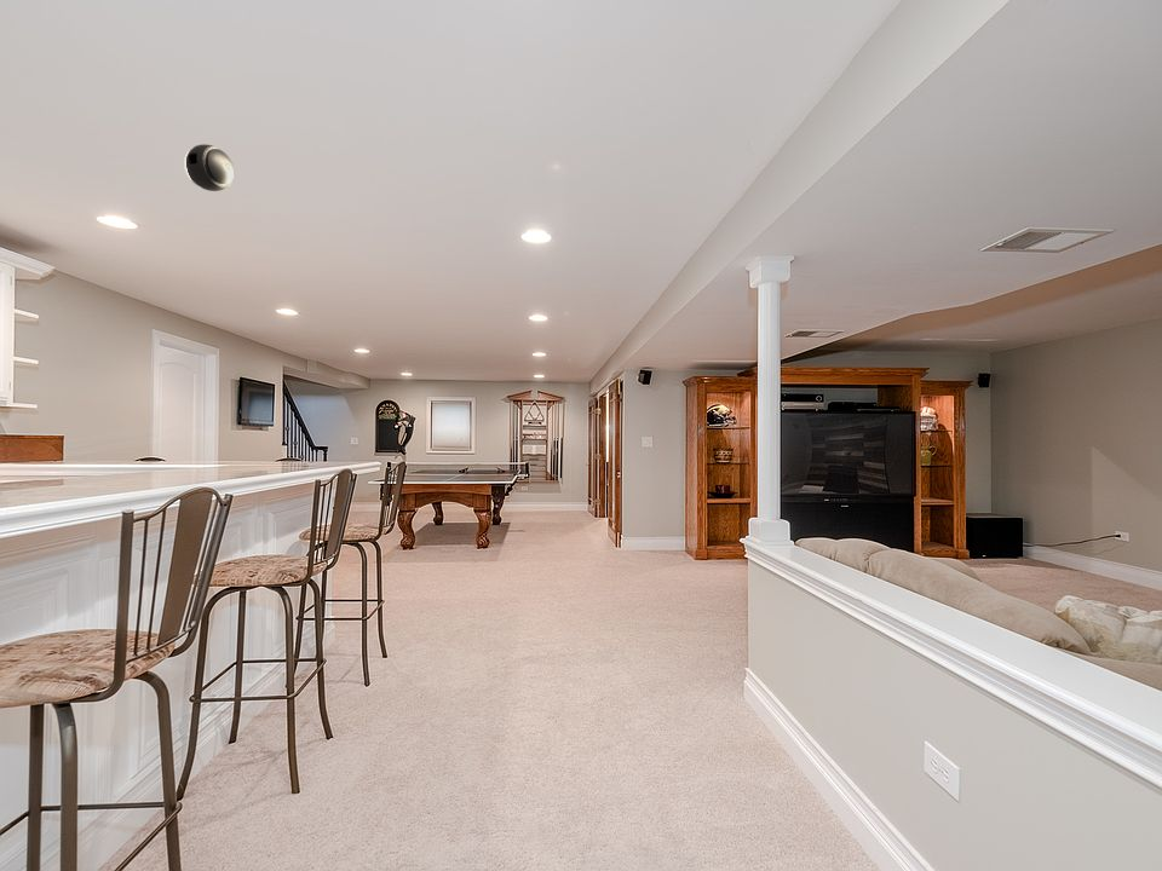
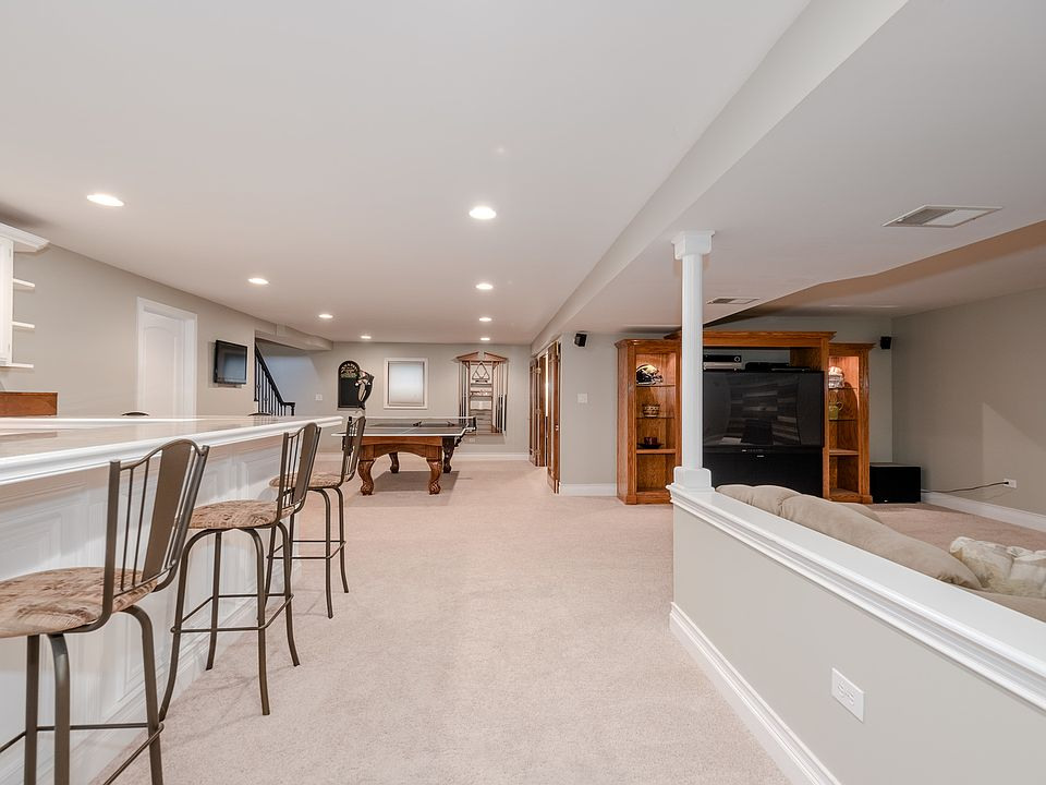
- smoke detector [183,143,236,192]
